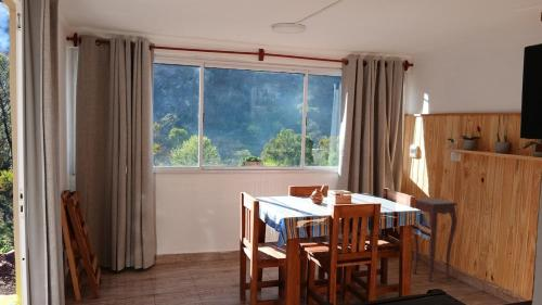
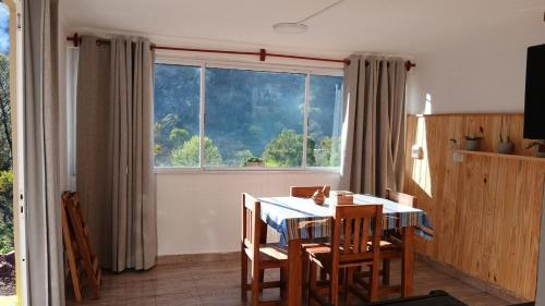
- side table [412,198,459,283]
